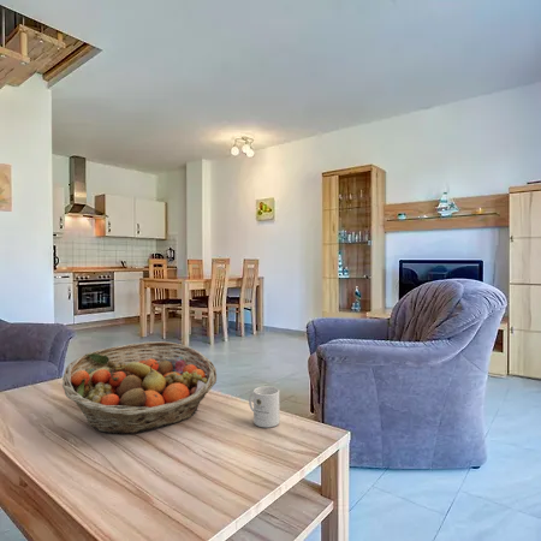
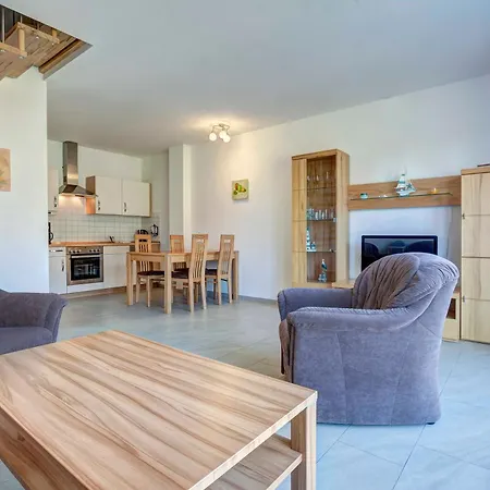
- fruit basket [61,340,218,435]
- mug [248,385,281,428]
